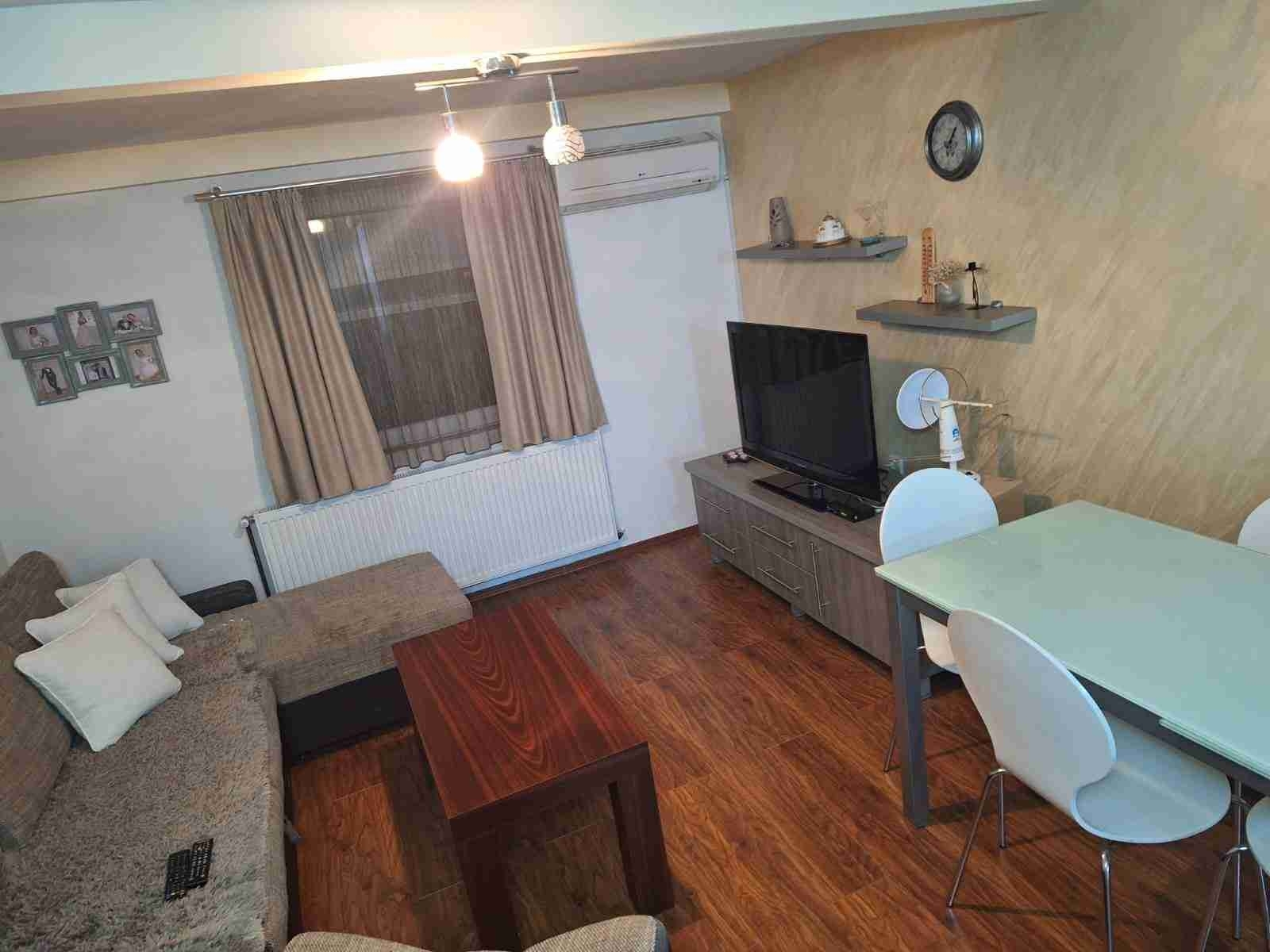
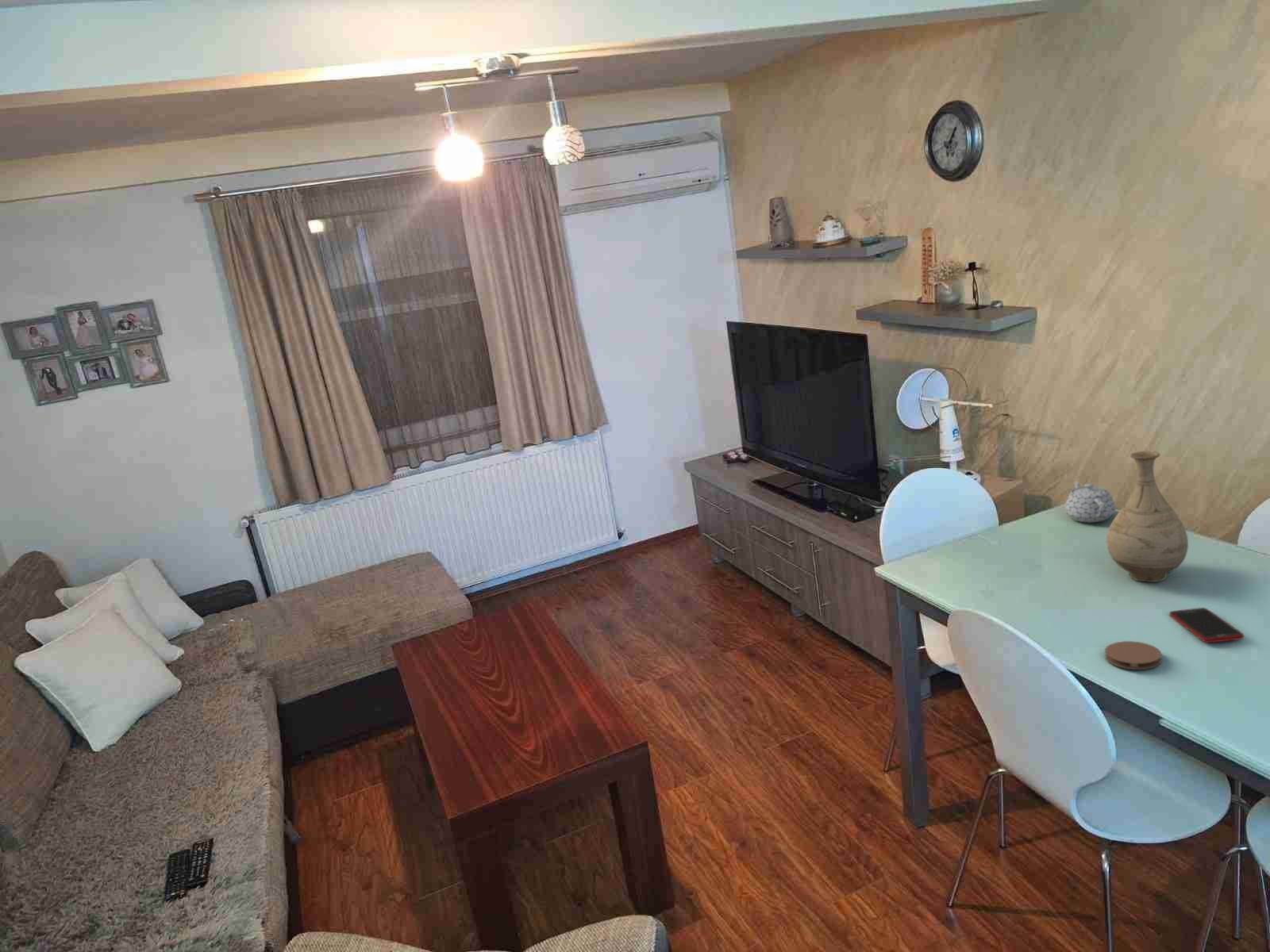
+ vase [1106,451,1189,583]
+ coaster [1104,640,1163,670]
+ cell phone [1169,607,1245,643]
+ teapot [1064,481,1116,523]
